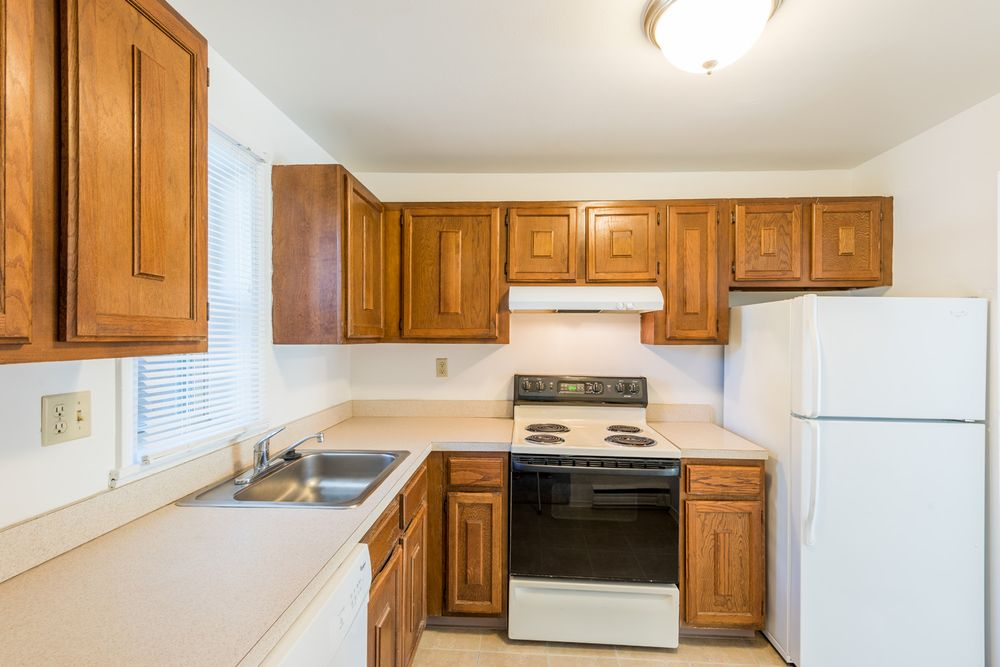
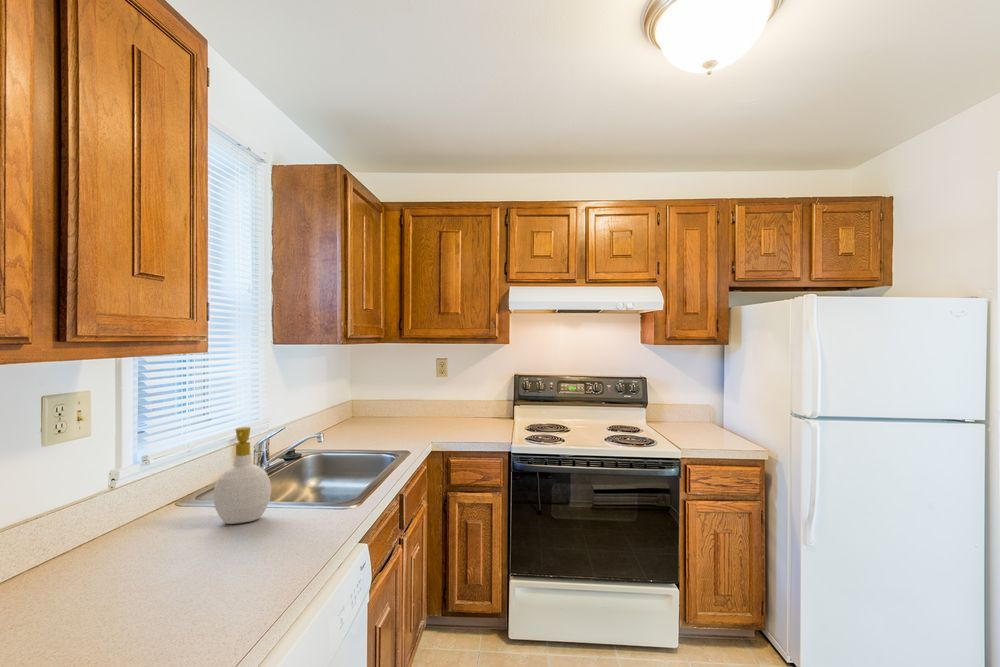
+ soap bottle [212,426,272,525]
